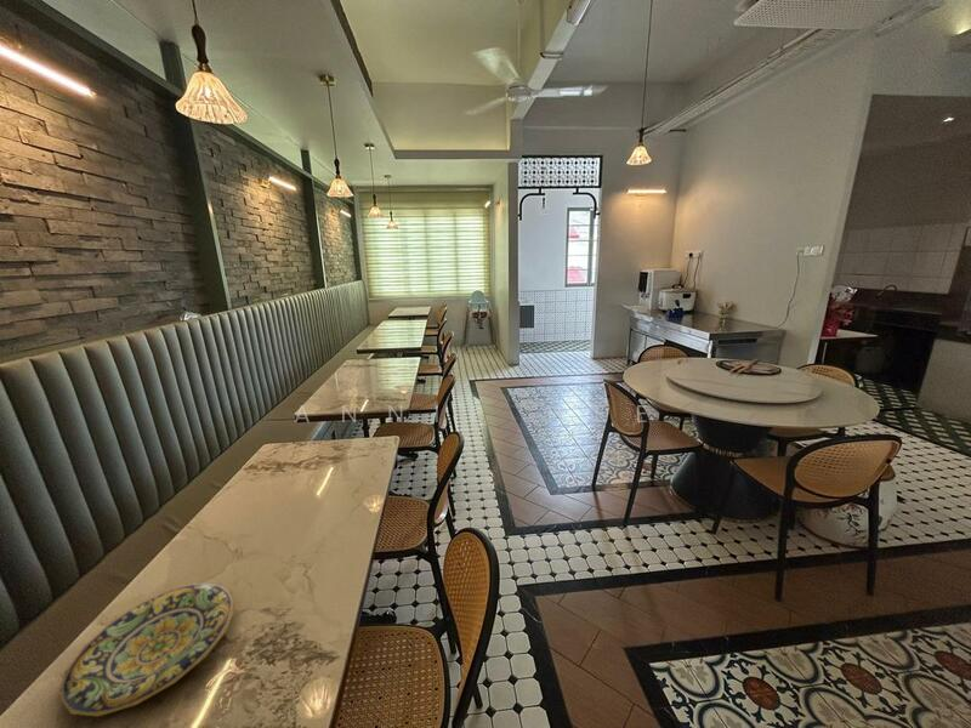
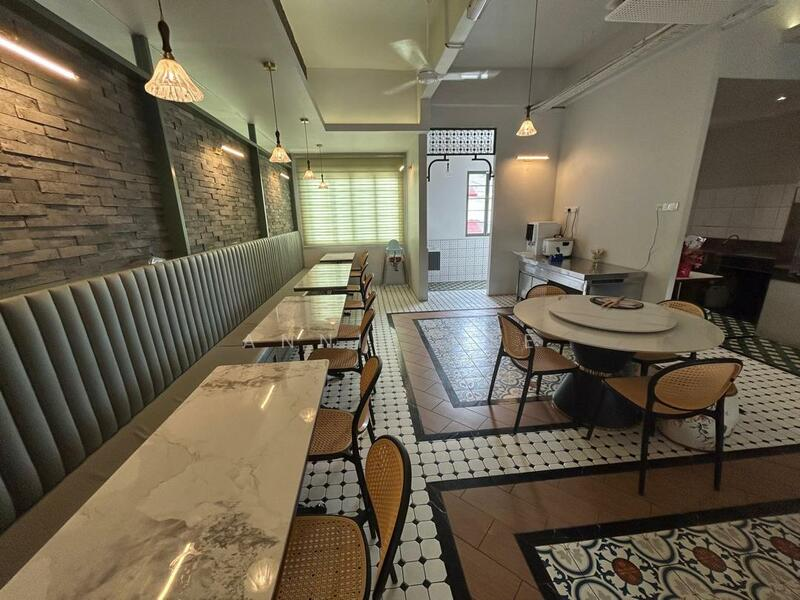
- plate [58,581,237,718]
